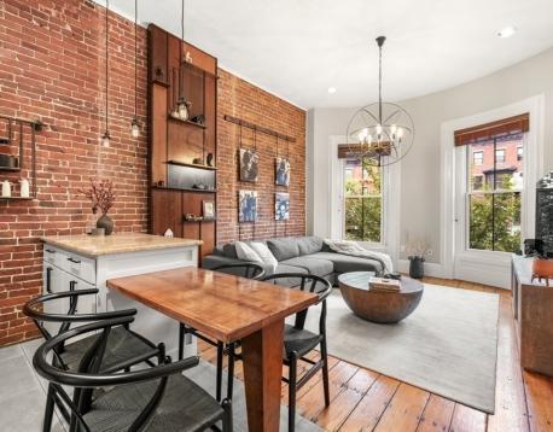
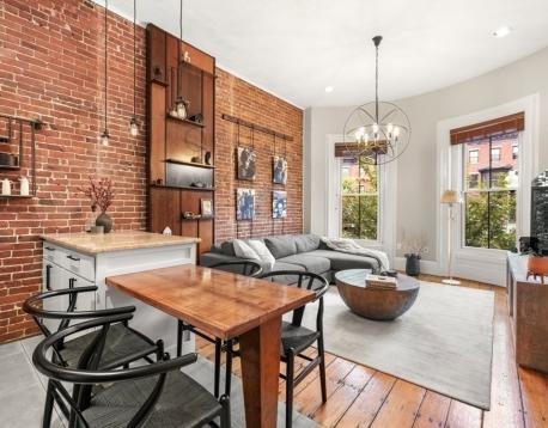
+ floor lamp [439,189,465,286]
